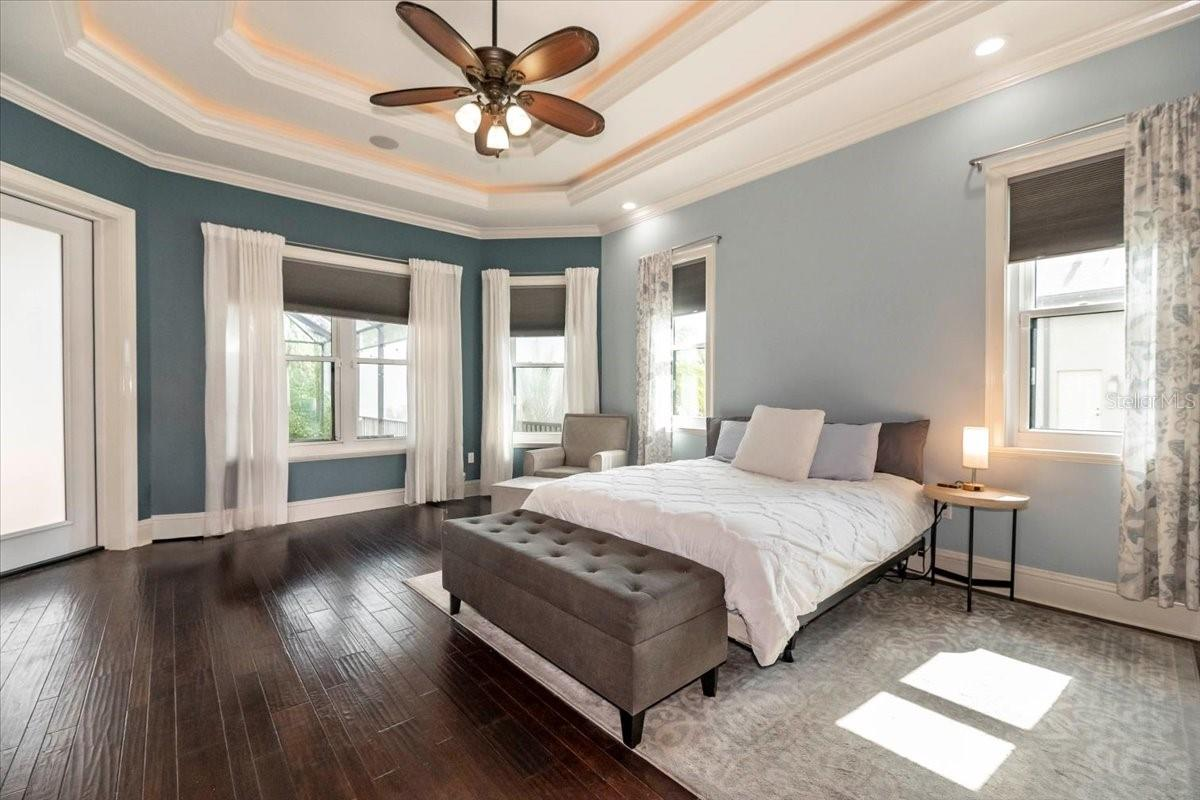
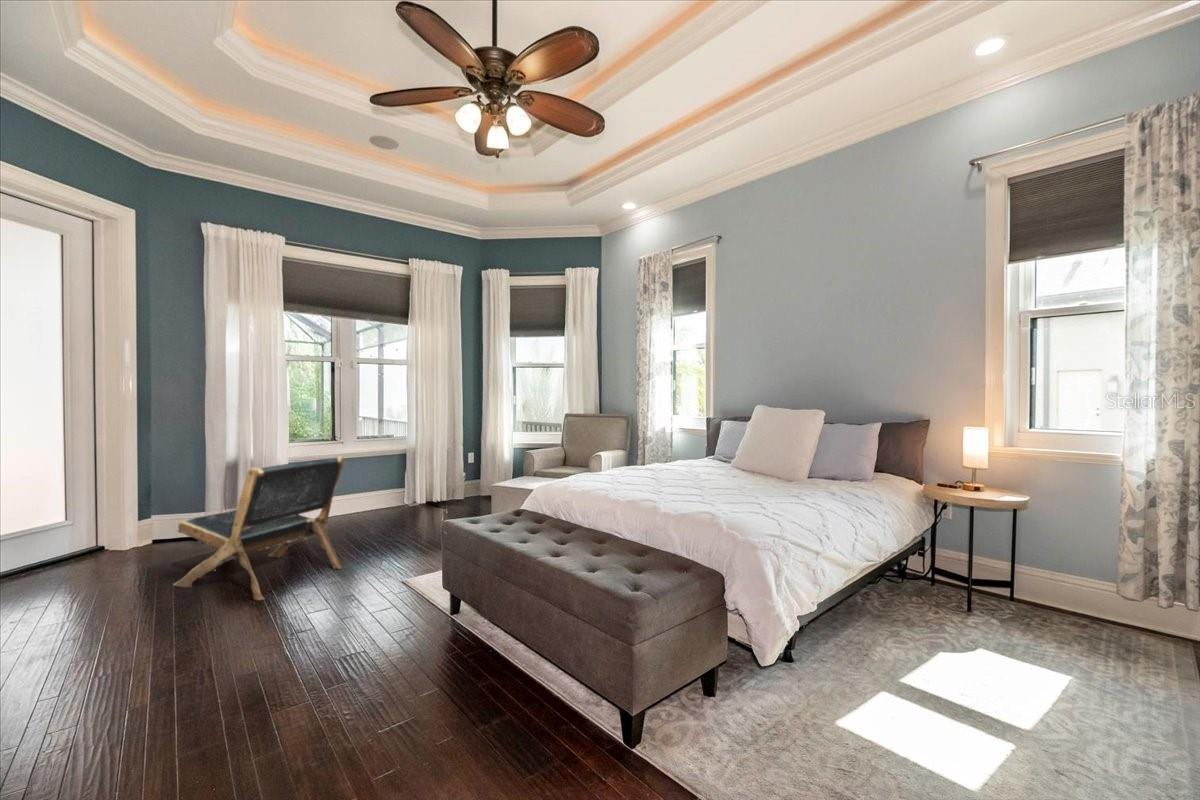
+ lounge chair [172,455,345,601]
